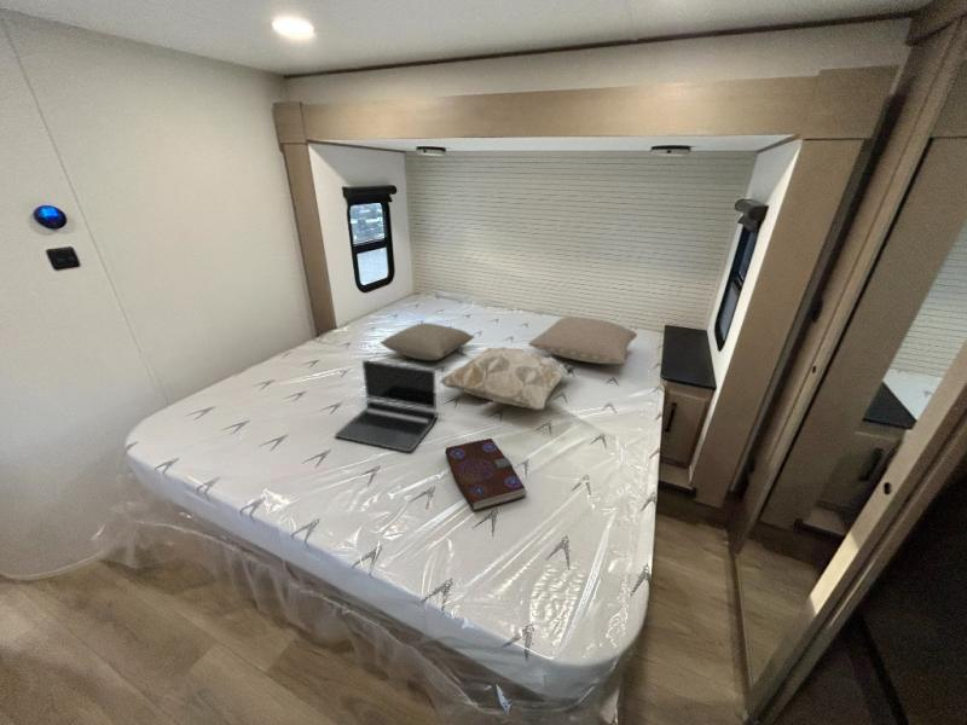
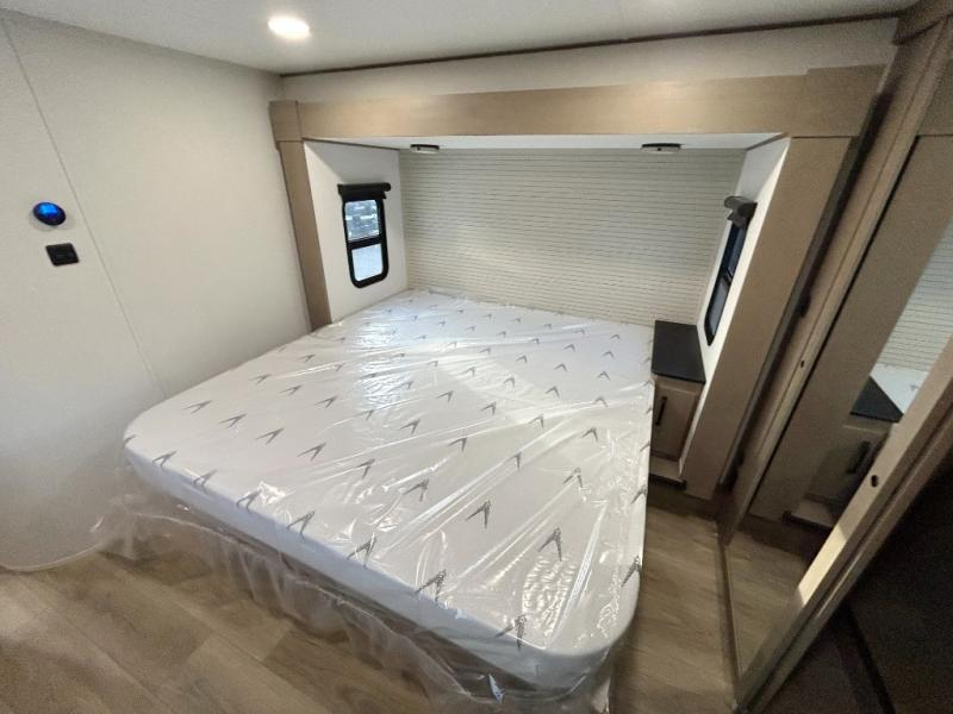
- decorative pillow [439,346,577,411]
- laptop [334,359,438,453]
- book [444,437,529,512]
- pillow [378,321,476,362]
- pillow [527,315,638,365]
